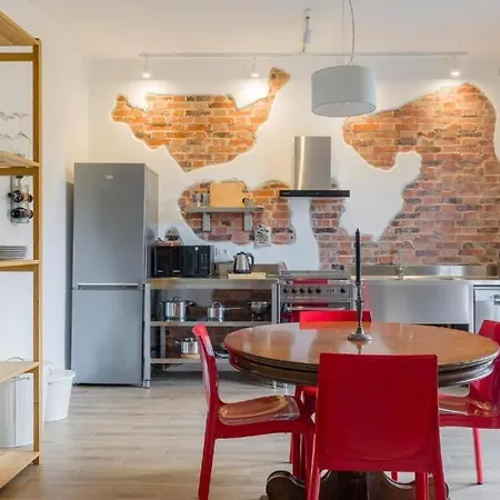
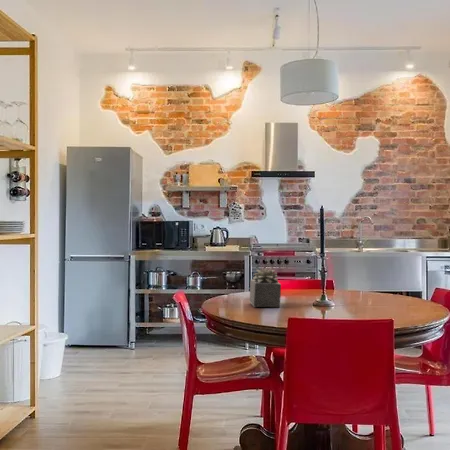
+ succulent plant [248,268,282,308]
